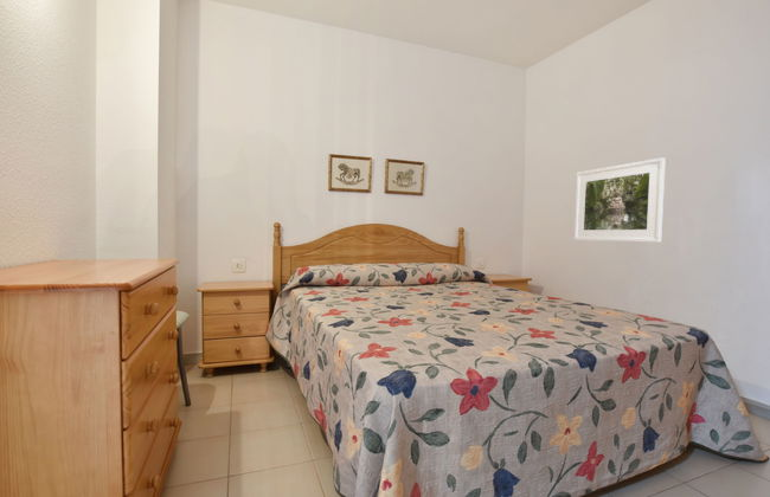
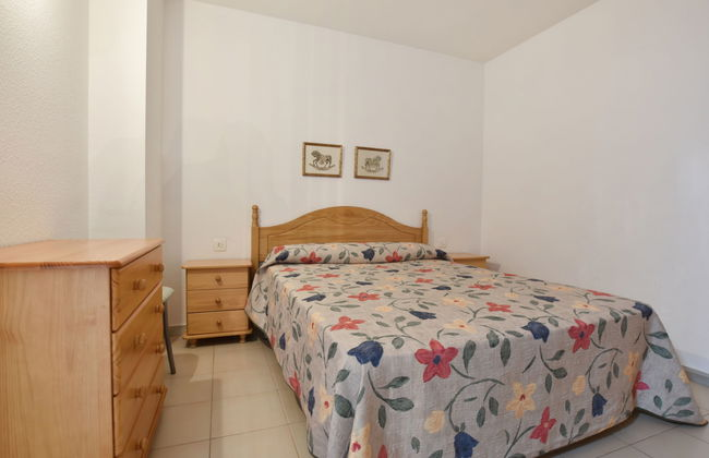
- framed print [573,156,667,244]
